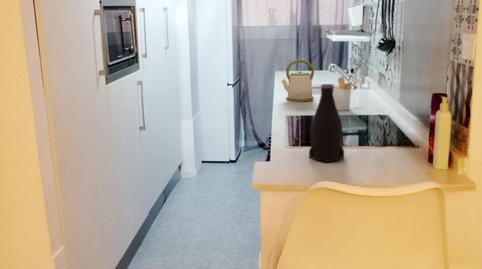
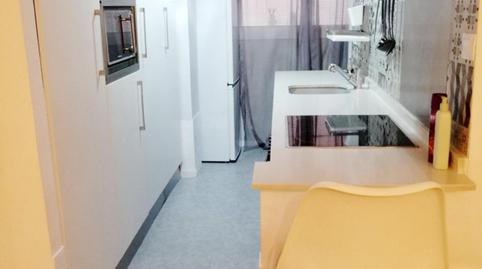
- bottle [308,83,345,164]
- kettle [280,58,315,102]
- utensil holder [333,76,360,112]
